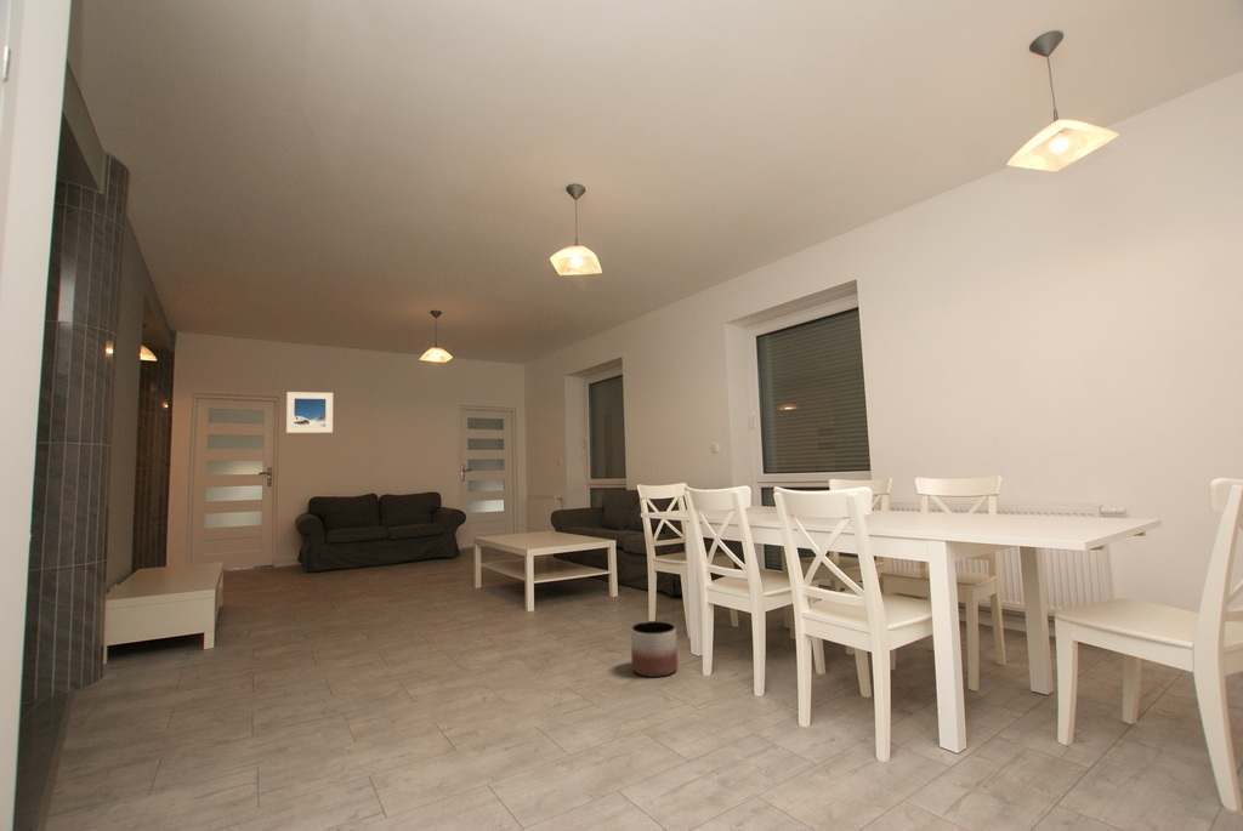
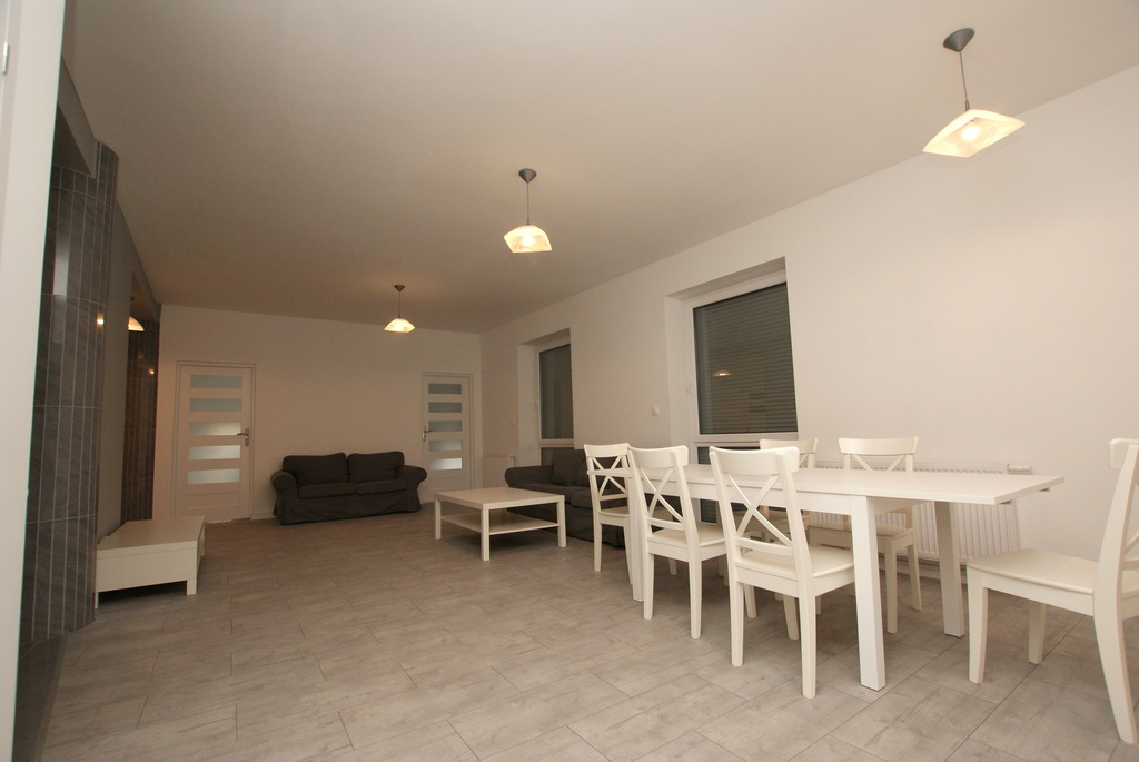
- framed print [285,391,334,434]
- planter [630,620,679,678]
